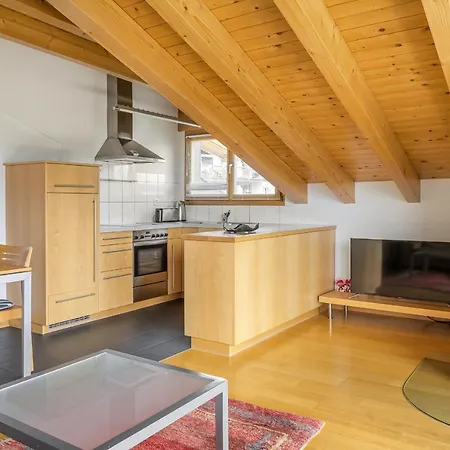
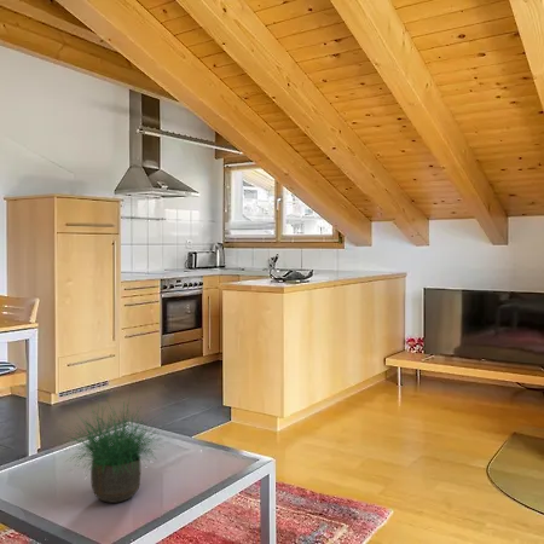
+ potted plant [56,392,173,504]
